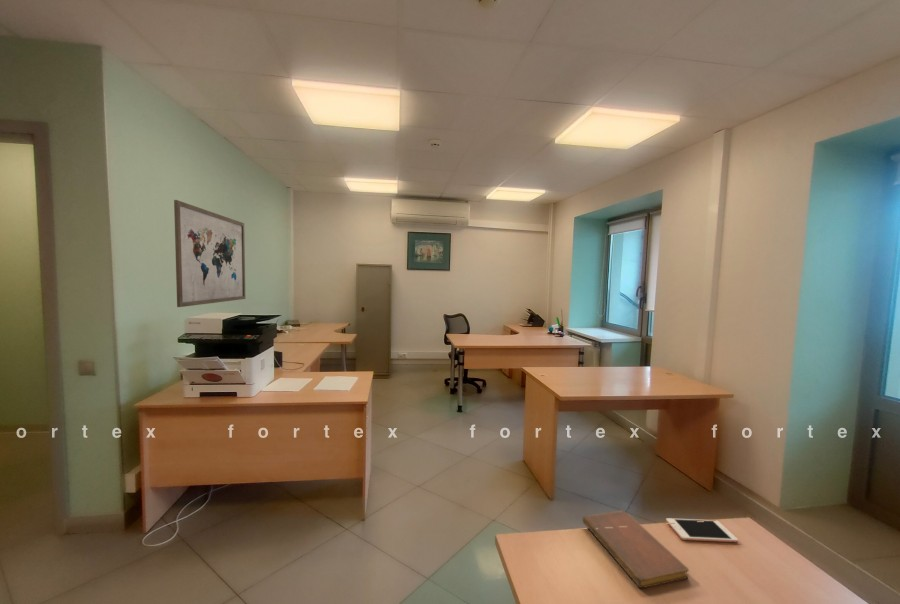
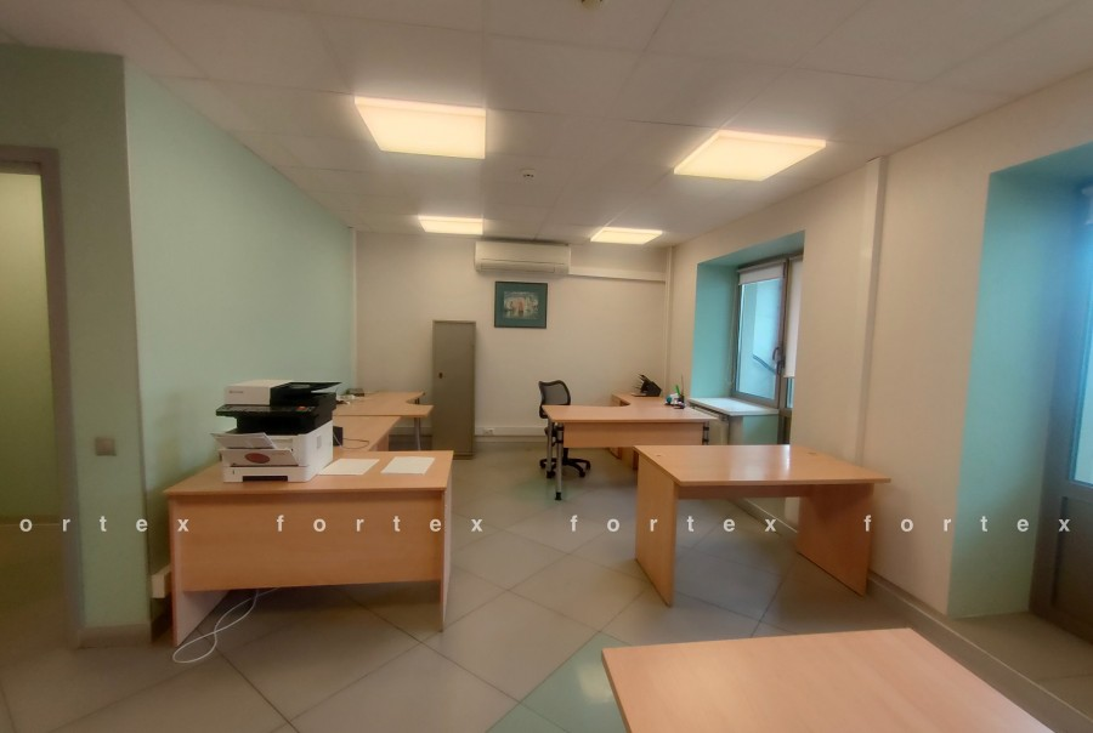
- cell phone [665,517,739,543]
- notebook [582,510,690,589]
- wall art [173,199,246,308]
